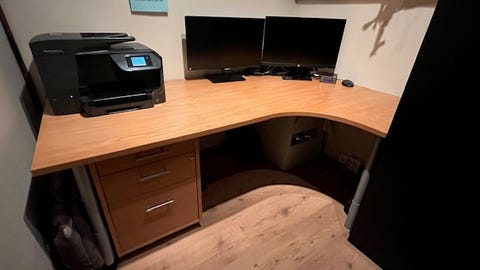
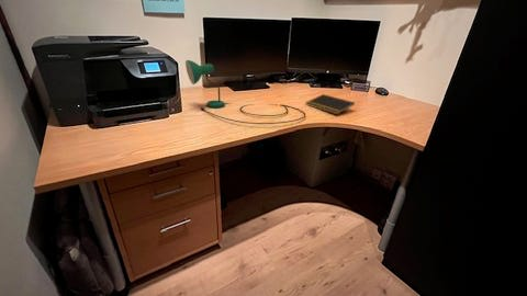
+ notepad [304,93,356,115]
+ desk lamp [184,59,306,125]
